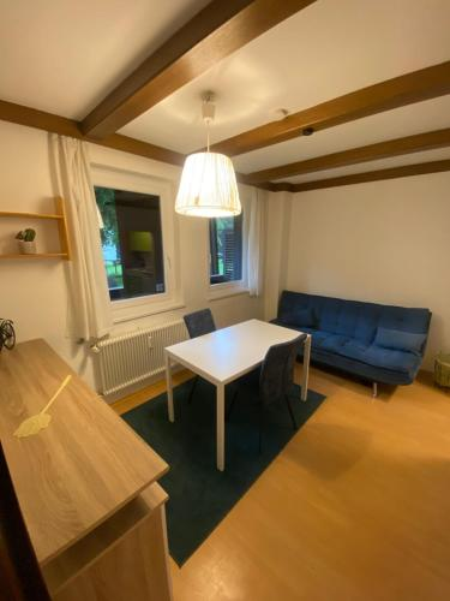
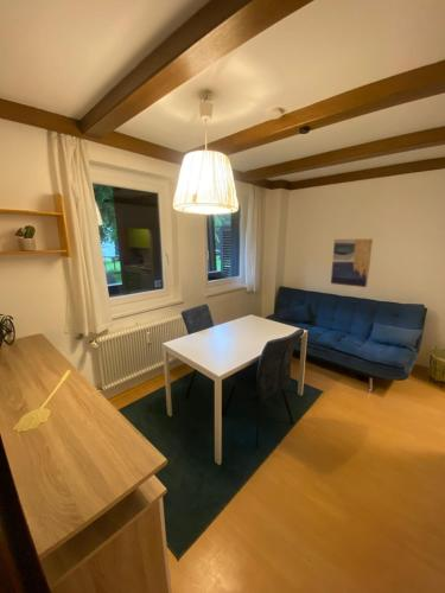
+ wall art [330,237,374,288]
